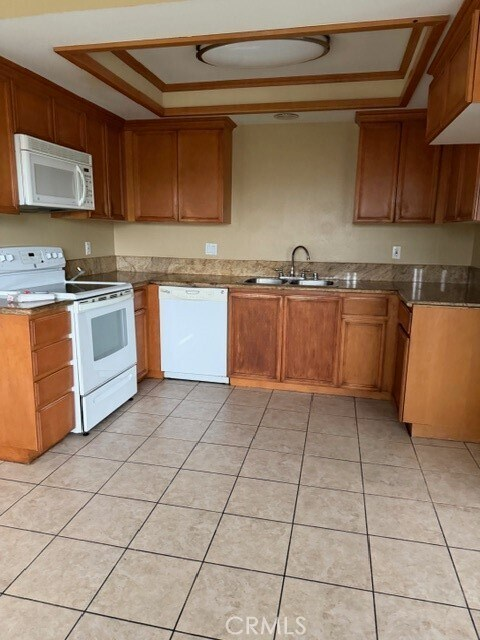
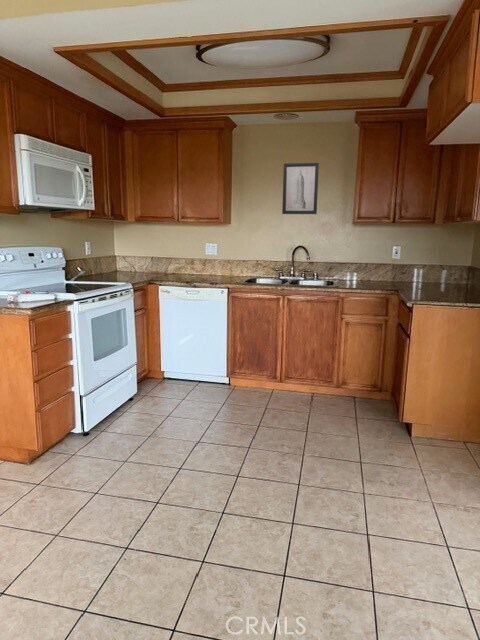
+ wall art [281,162,320,215]
